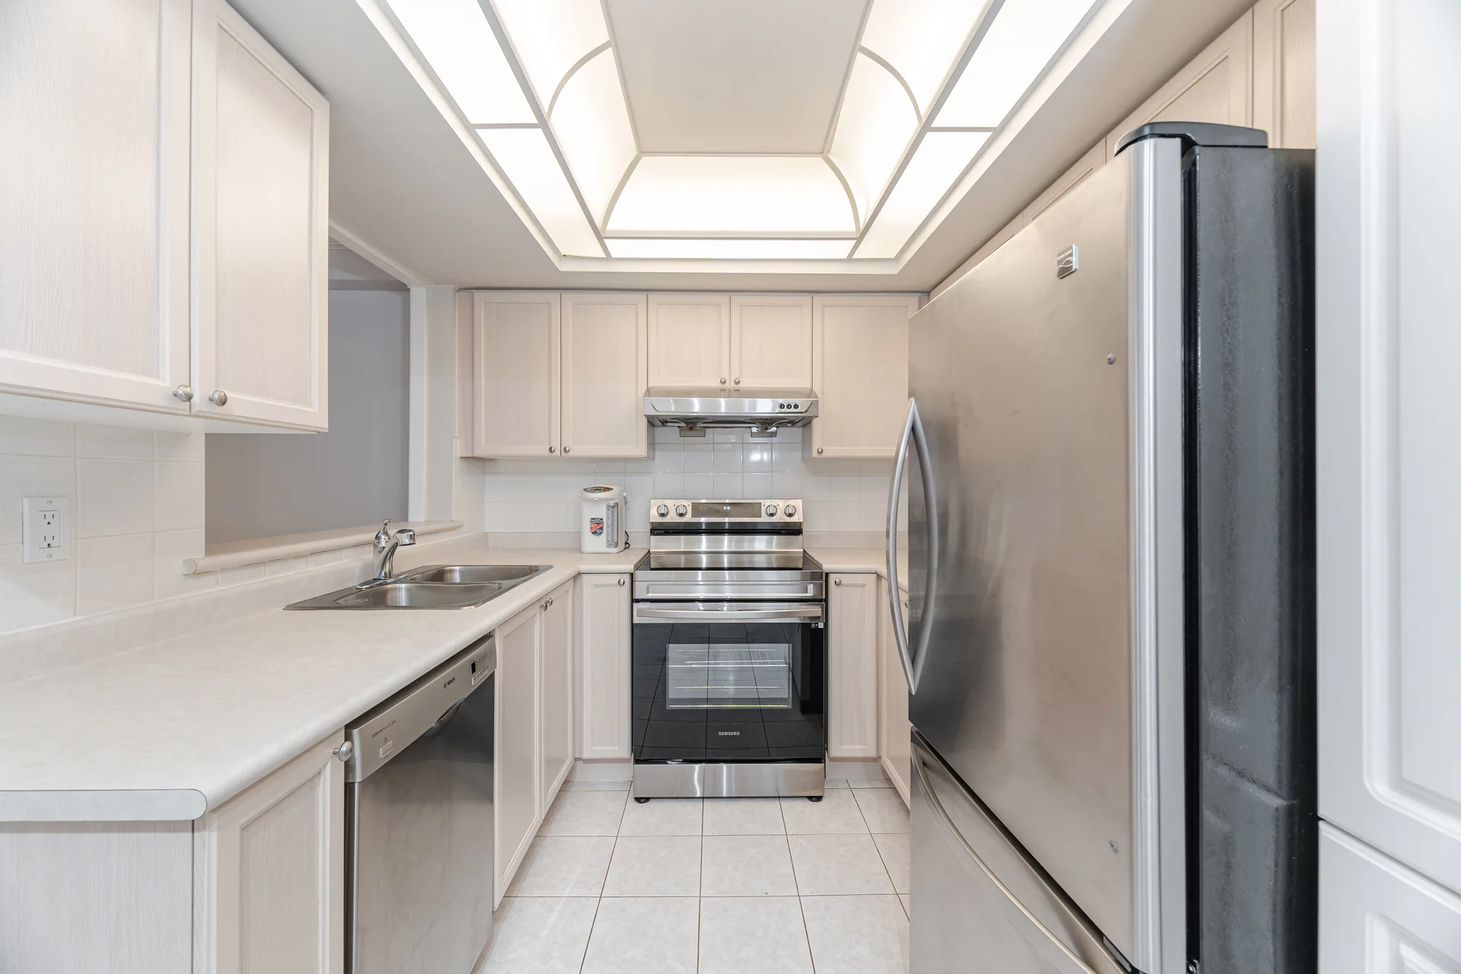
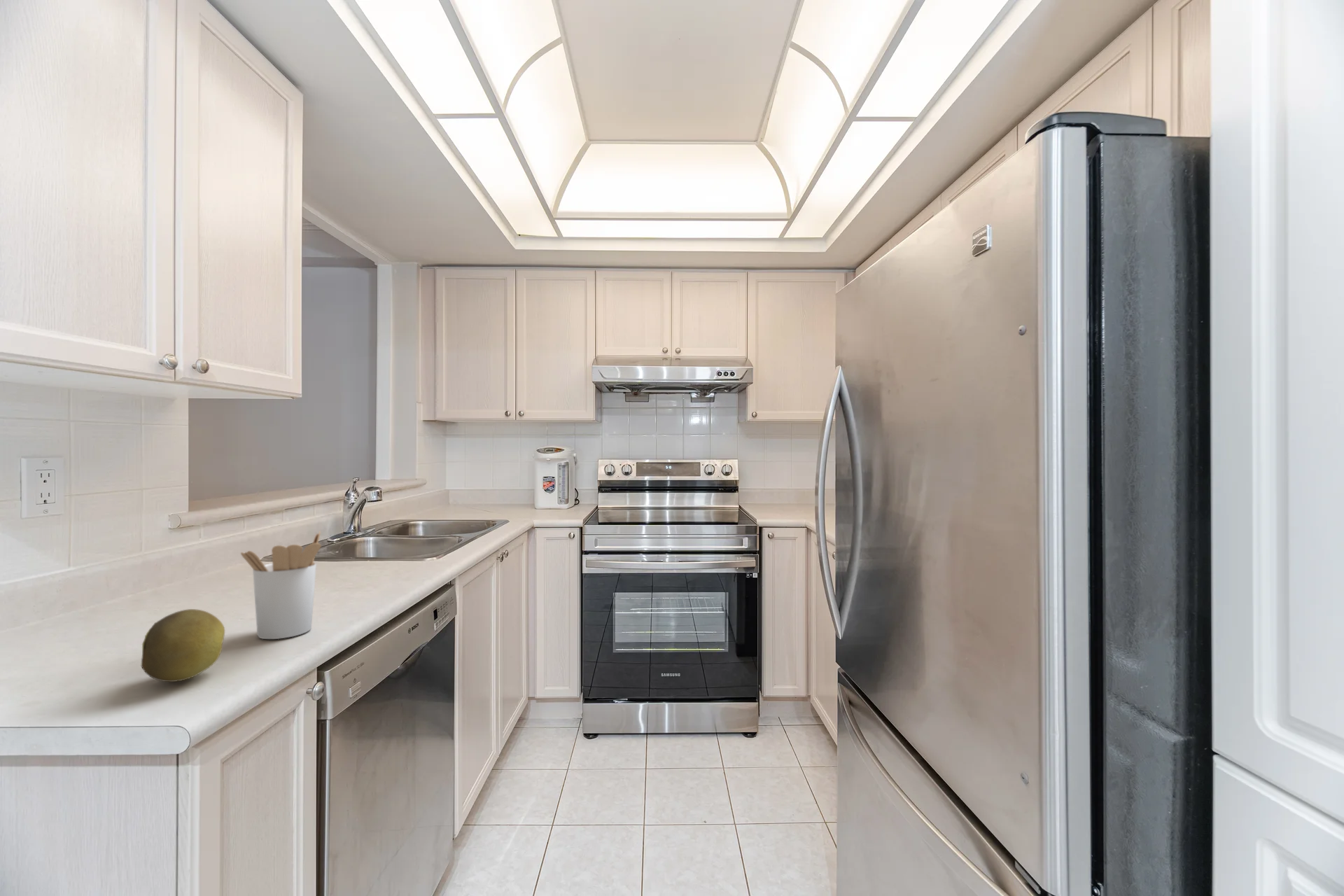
+ fruit [140,608,225,682]
+ utensil holder [240,531,322,640]
